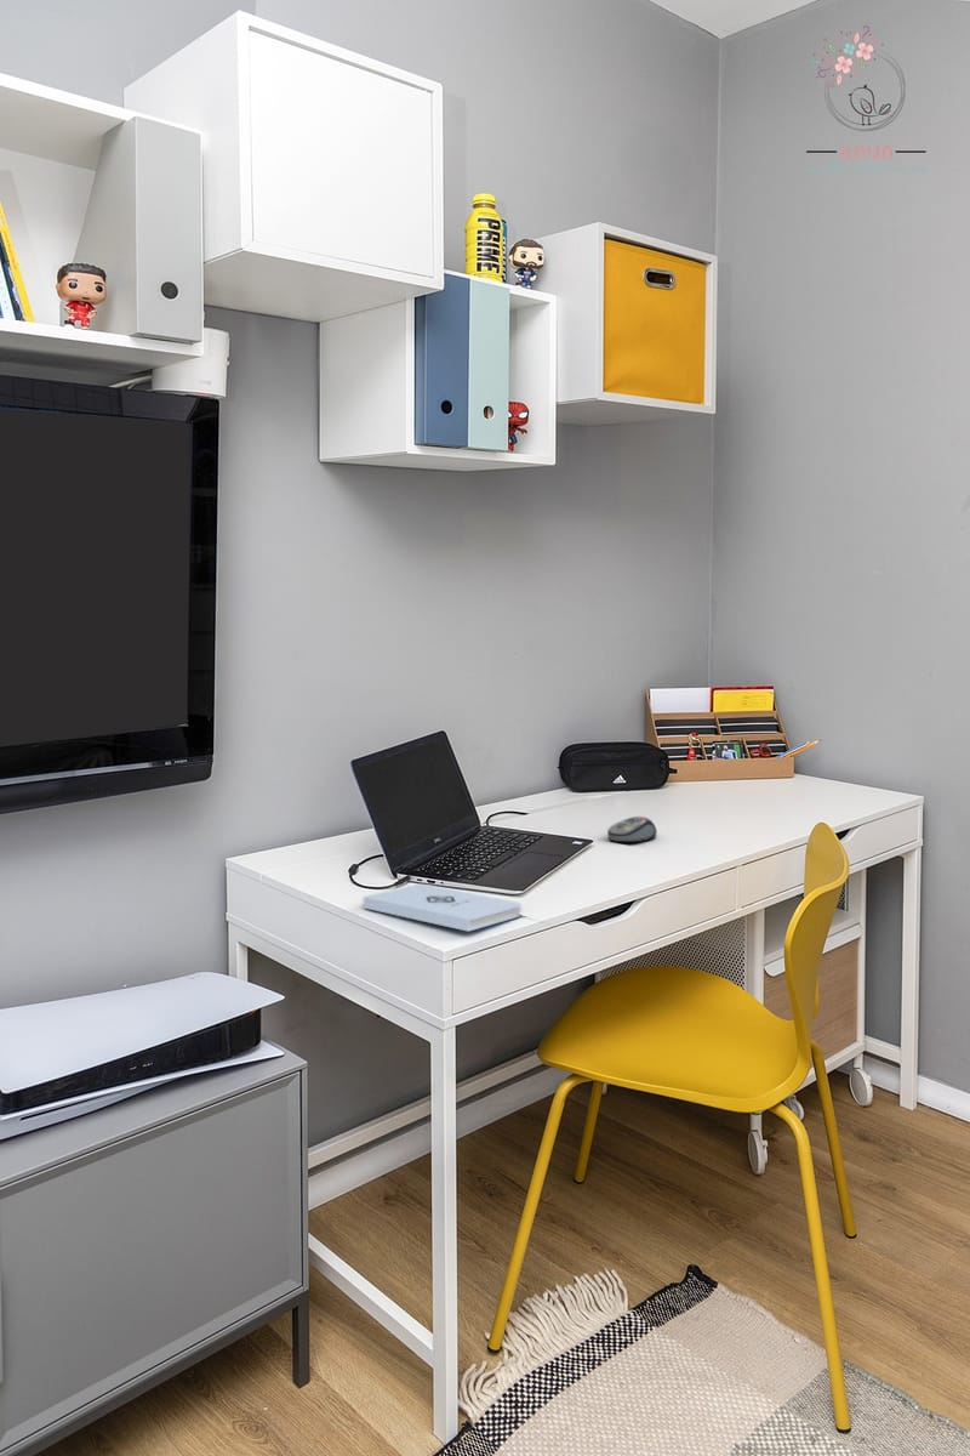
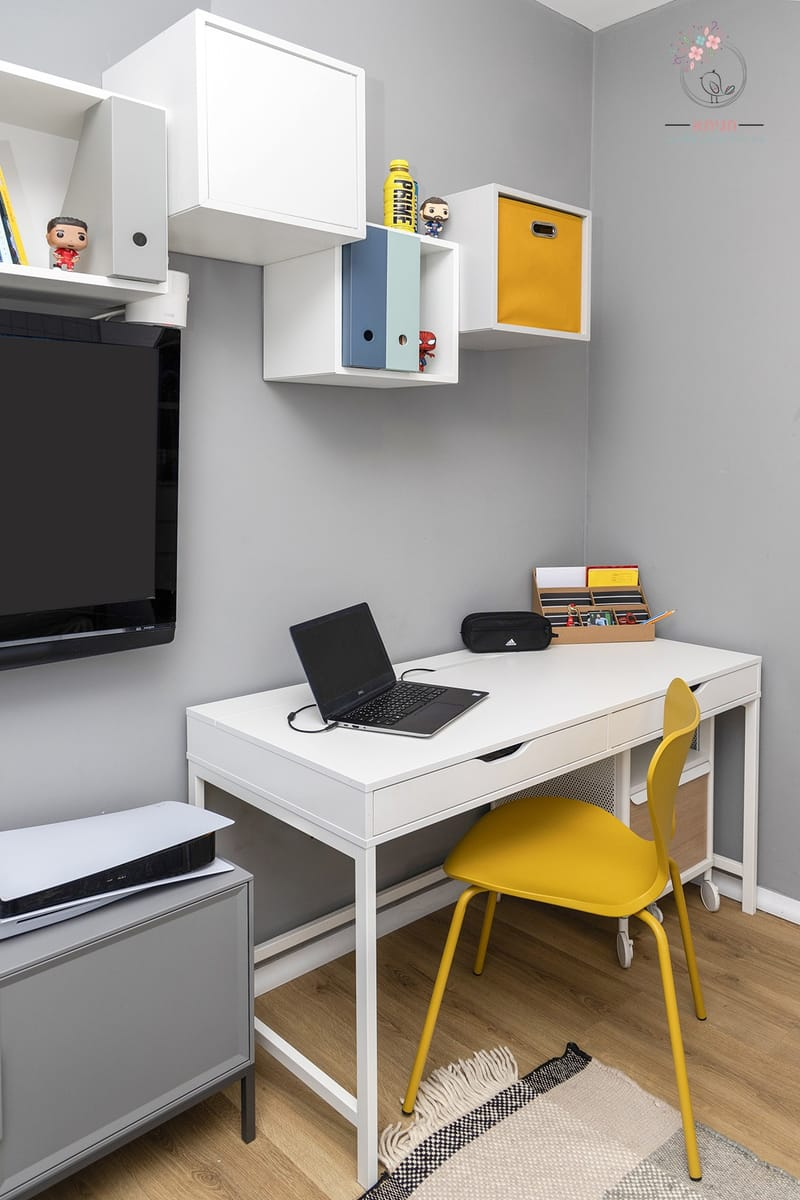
- computer mouse [606,815,657,843]
- notepad [363,883,523,933]
